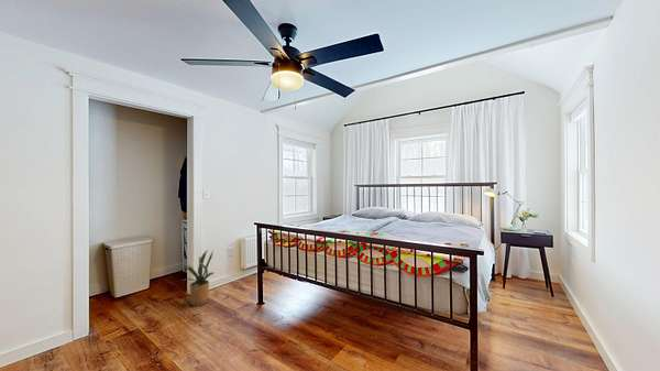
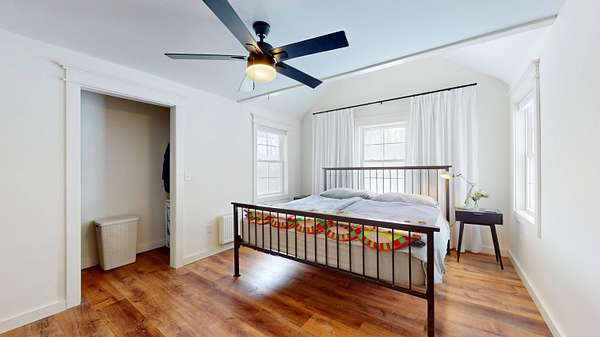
- house plant [182,249,215,306]
